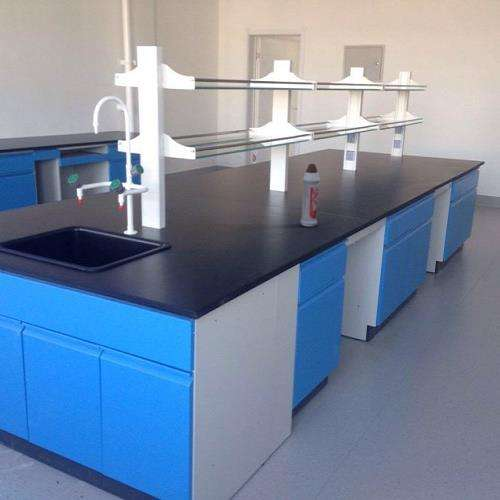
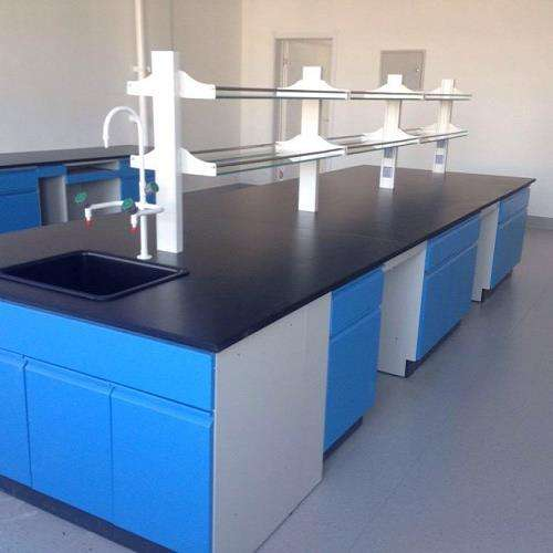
- spray bottle [299,163,321,228]
